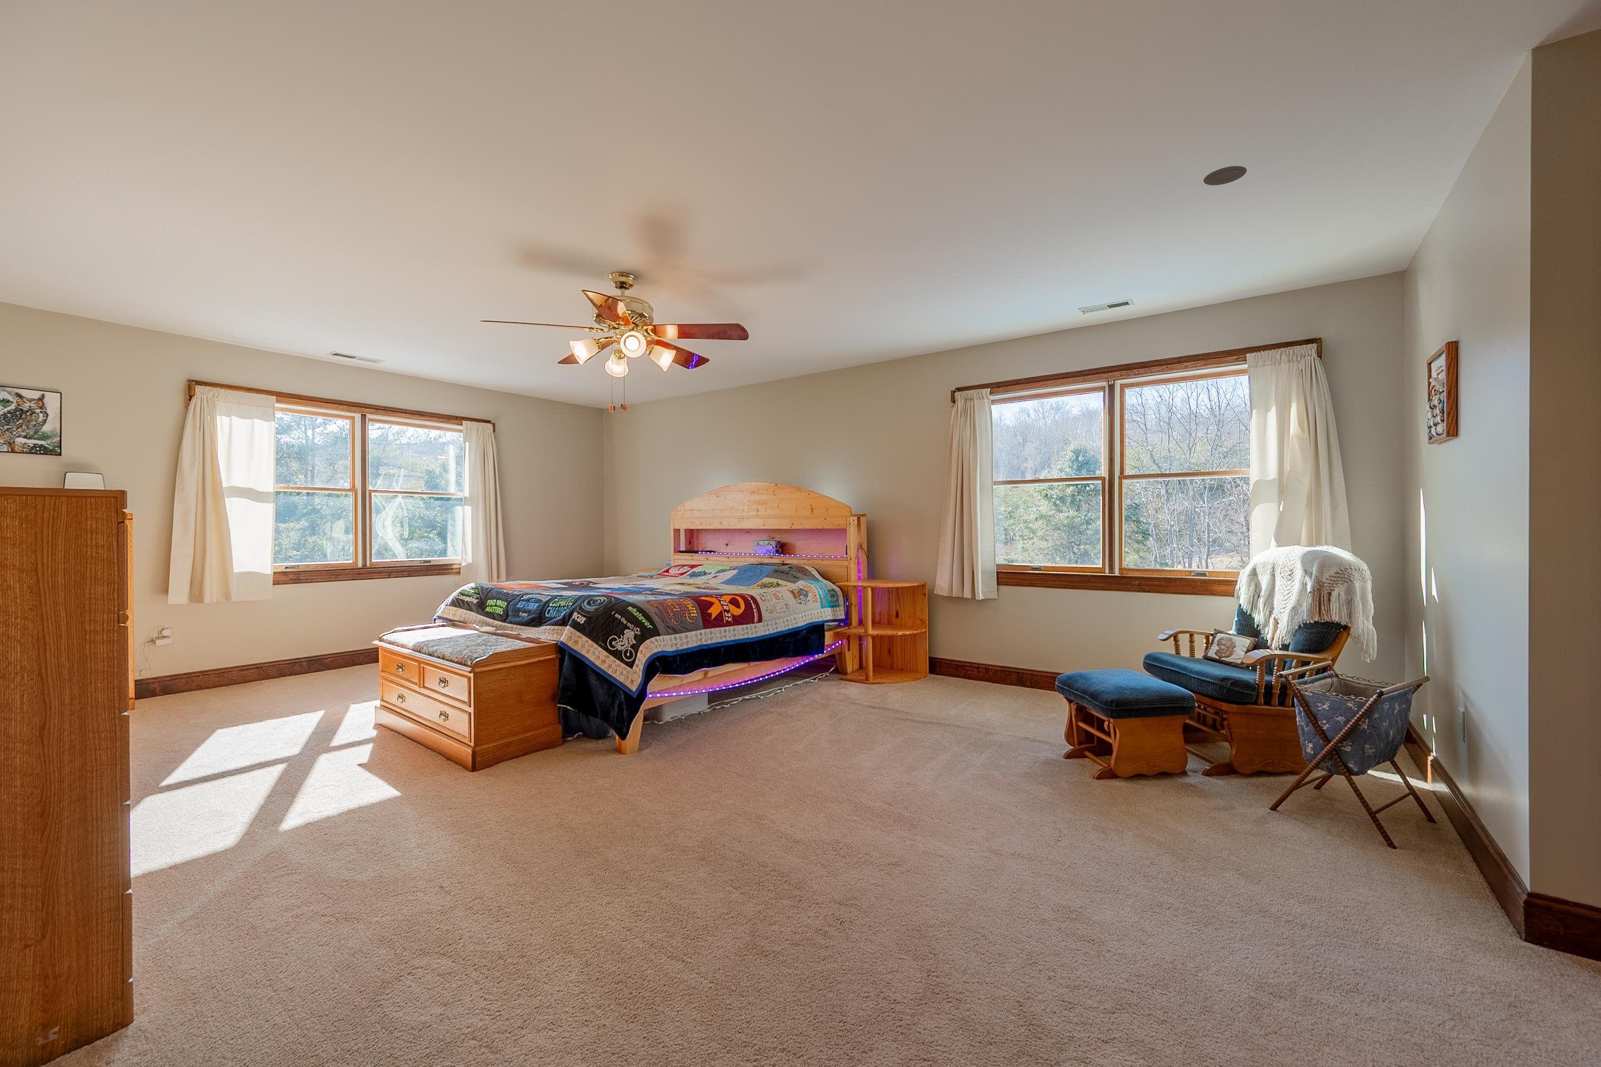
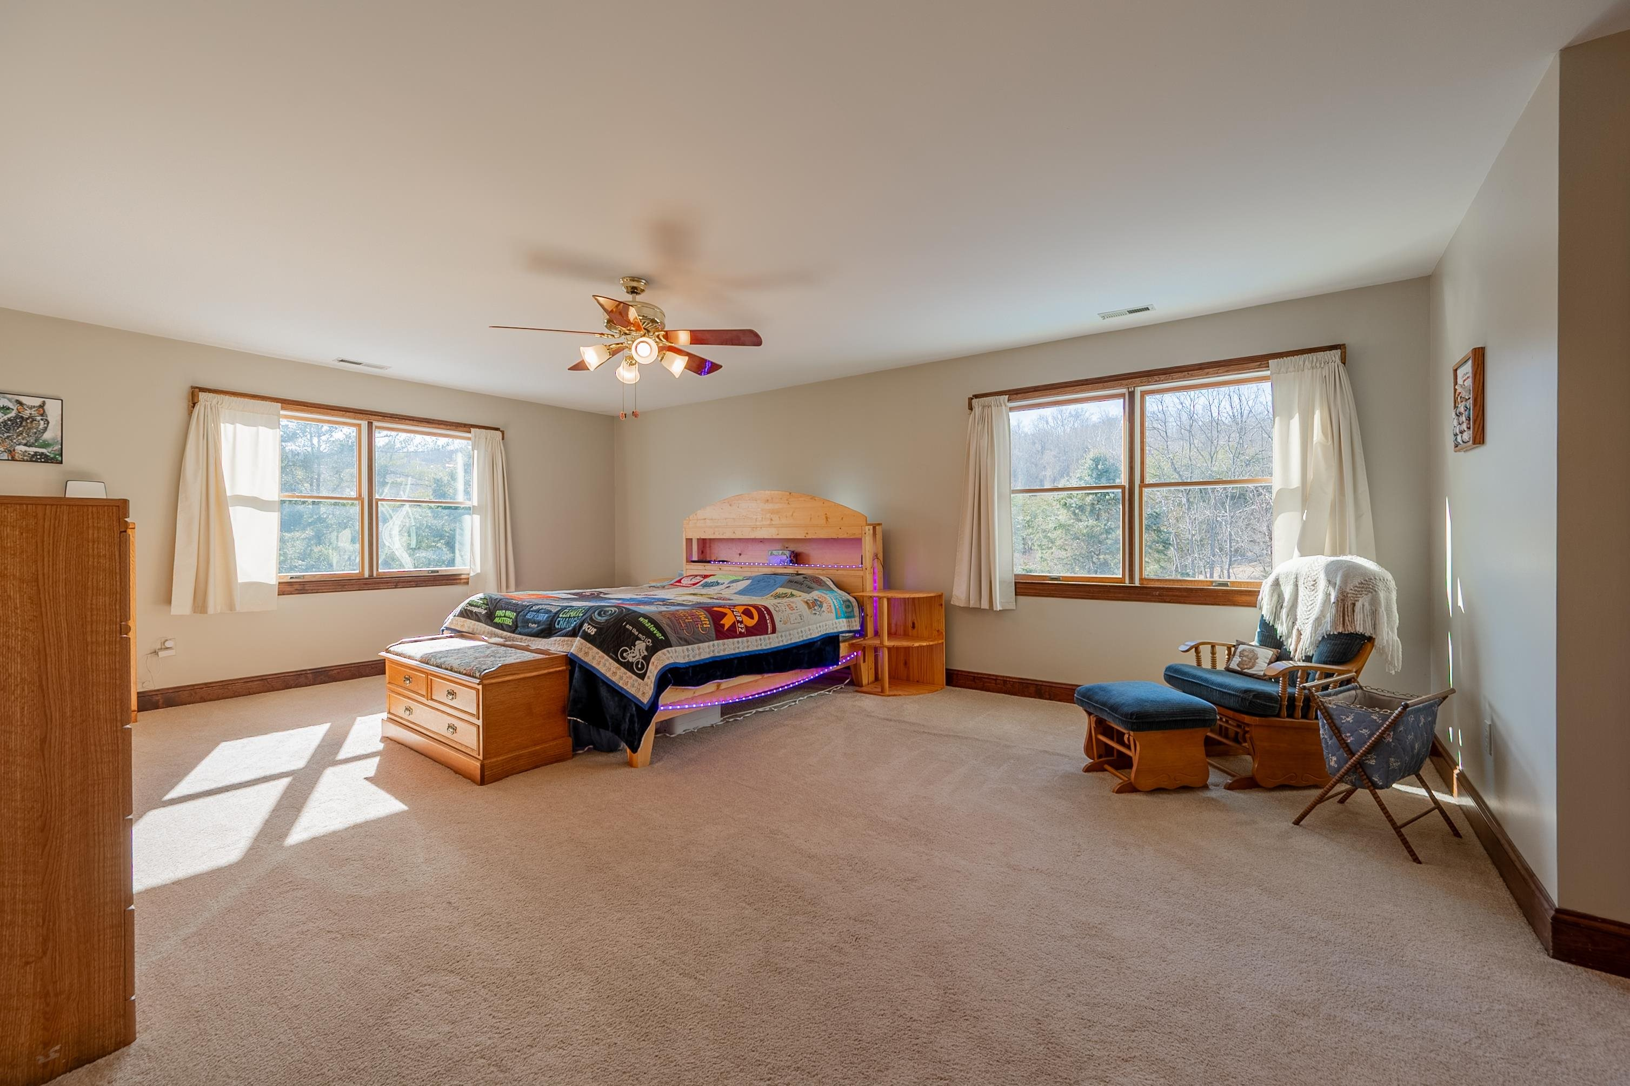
- recessed light [1203,166,1247,186]
